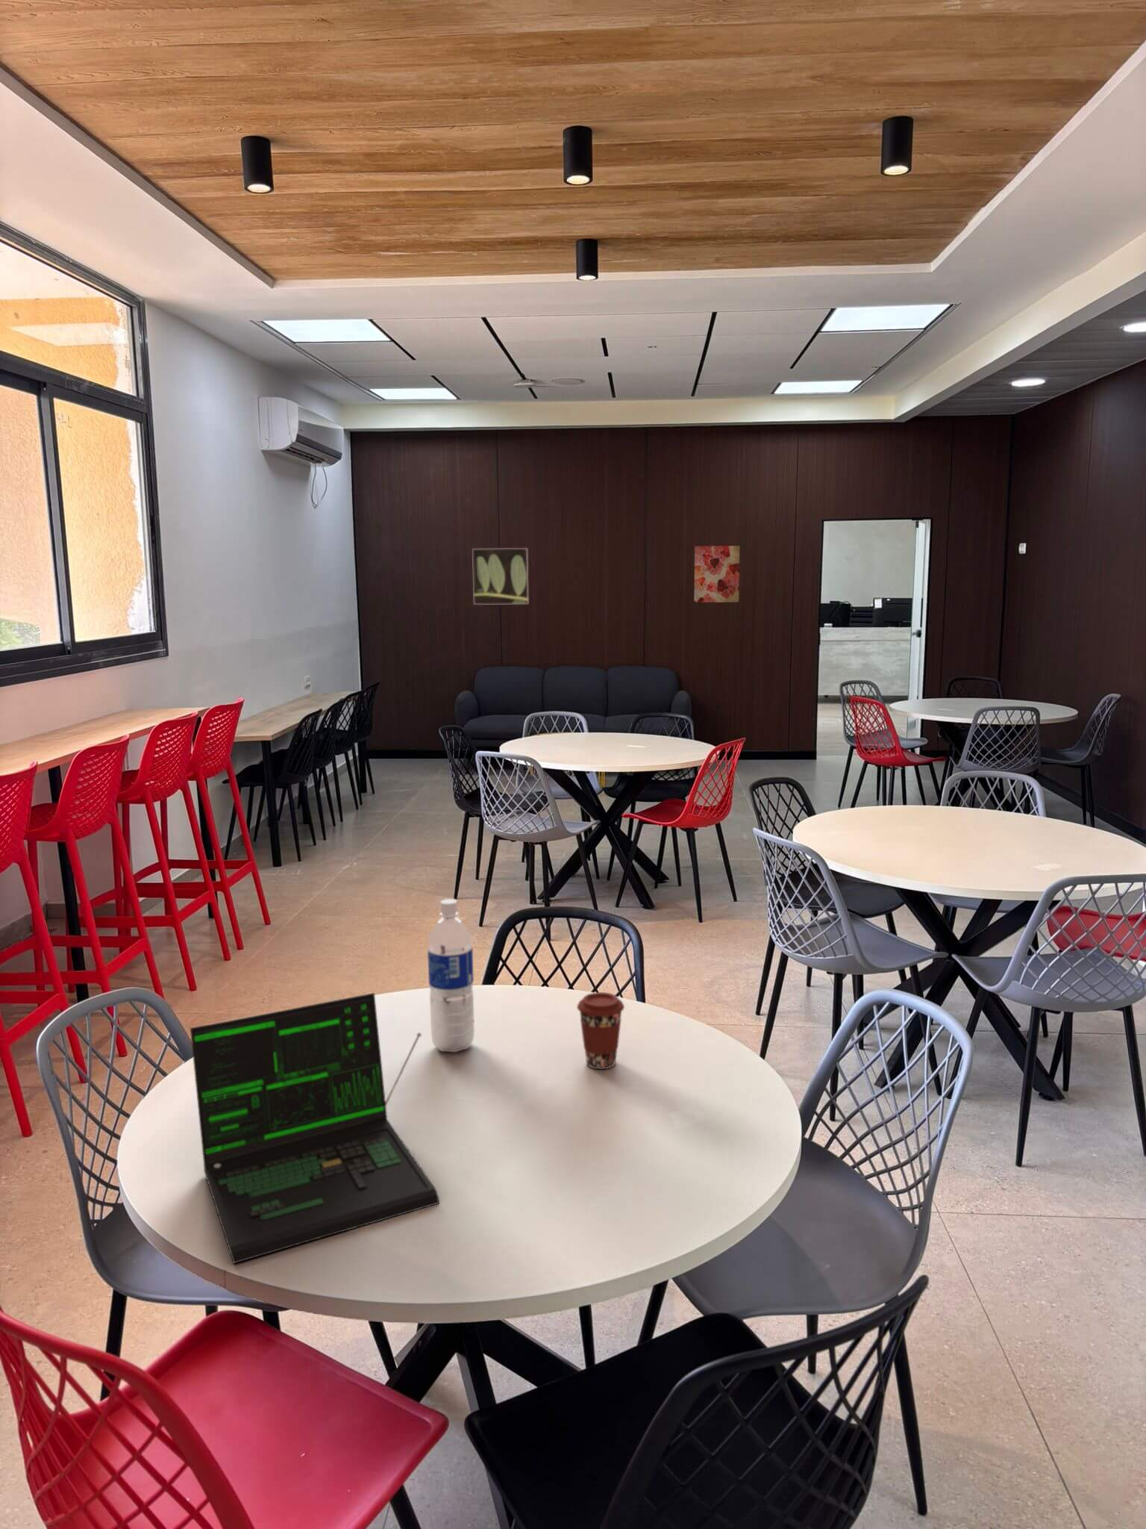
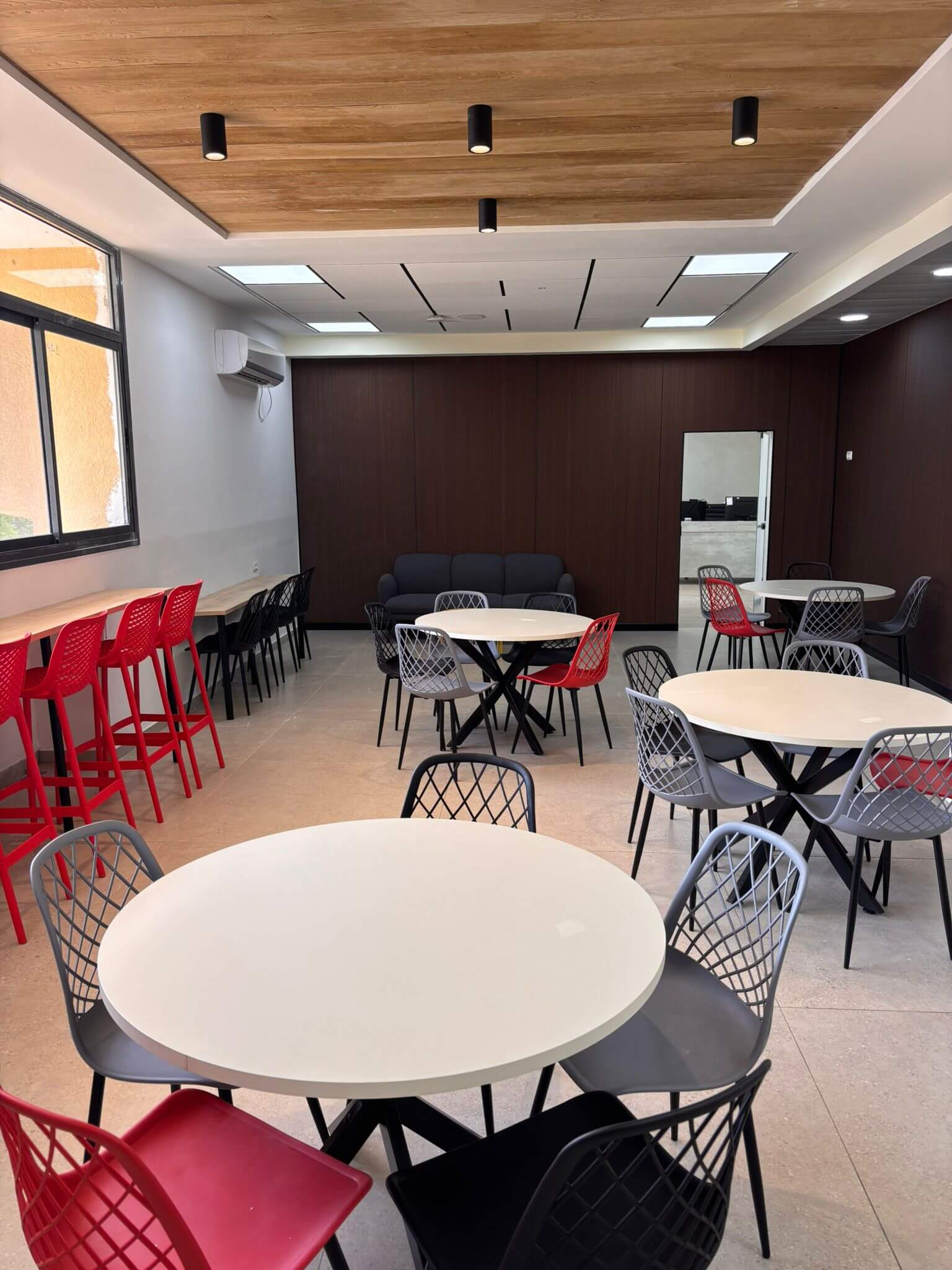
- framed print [472,548,528,606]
- coffee cup [575,992,625,1070]
- laptop [189,992,441,1264]
- water bottle [427,898,475,1053]
- wall art [693,545,740,603]
